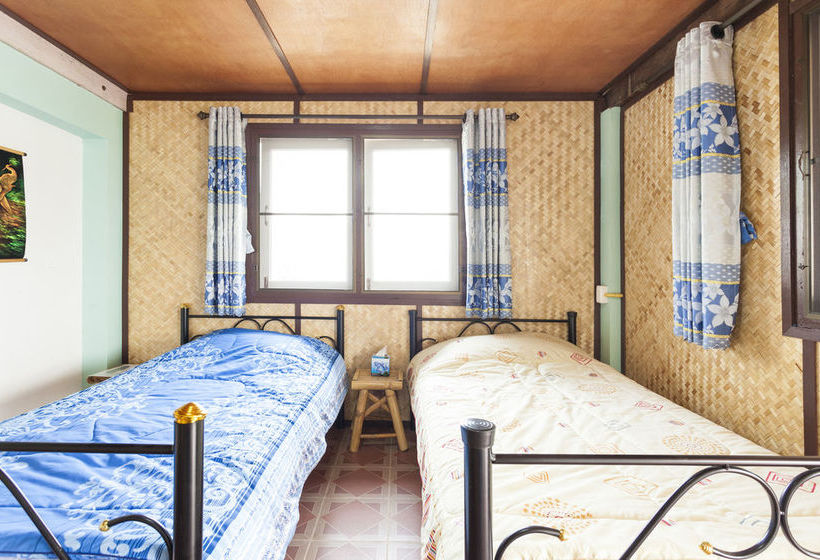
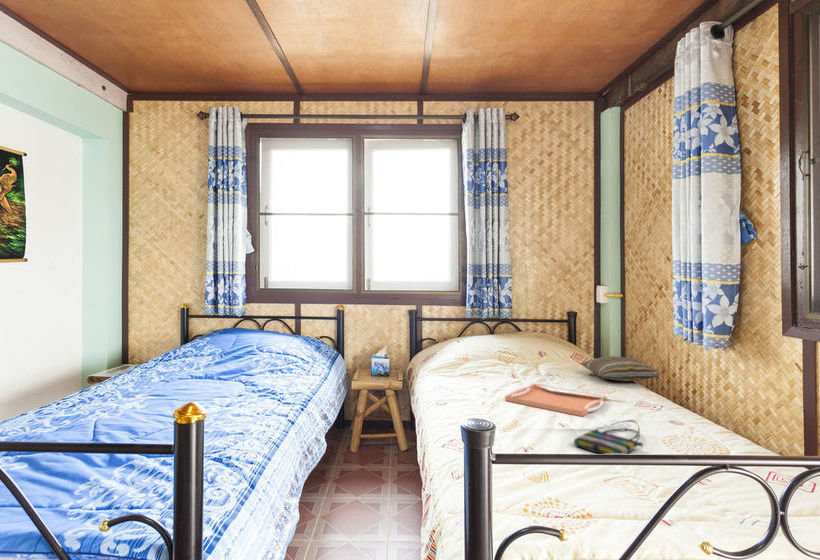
+ pillow [579,355,662,383]
+ serving tray [504,383,607,417]
+ tote bag [573,419,644,455]
